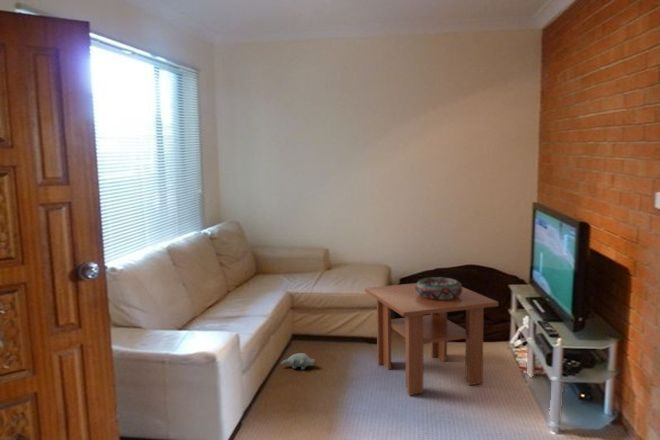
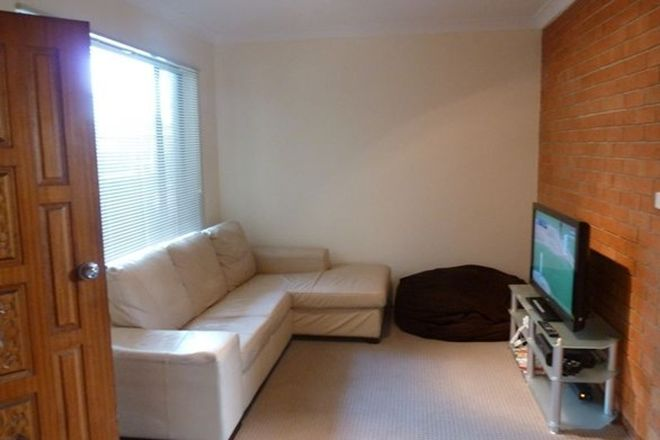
- decorative bowl [415,276,463,300]
- plush toy [280,352,317,370]
- coffee table [364,282,499,396]
